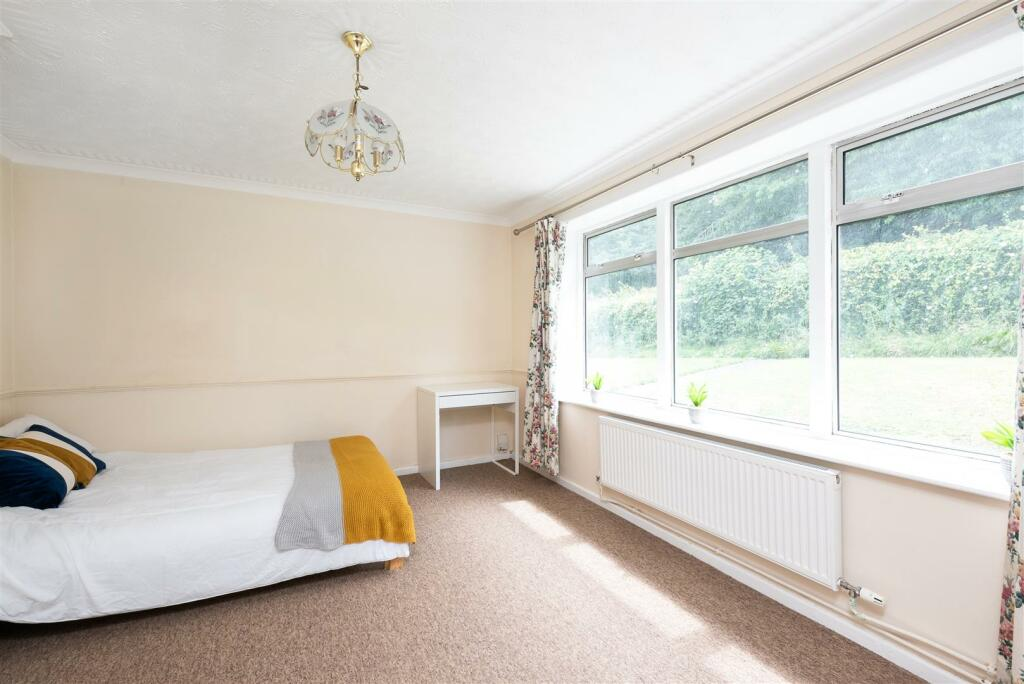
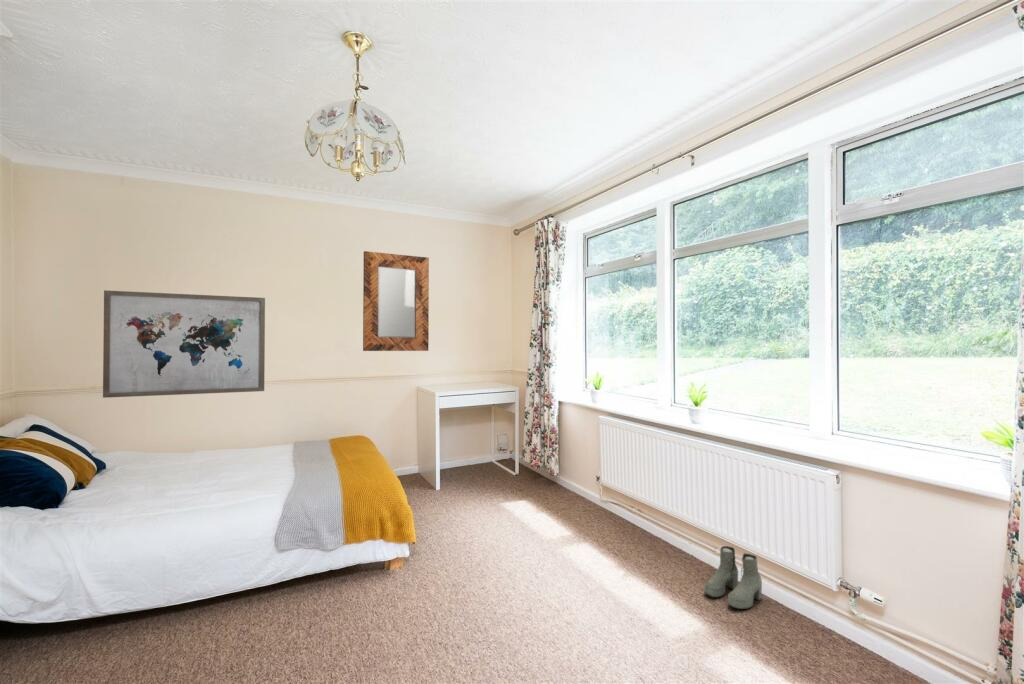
+ wall art [102,289,266,399]
+ boots [703,545,763,610]
+ home mirror [362,250,430,352]
